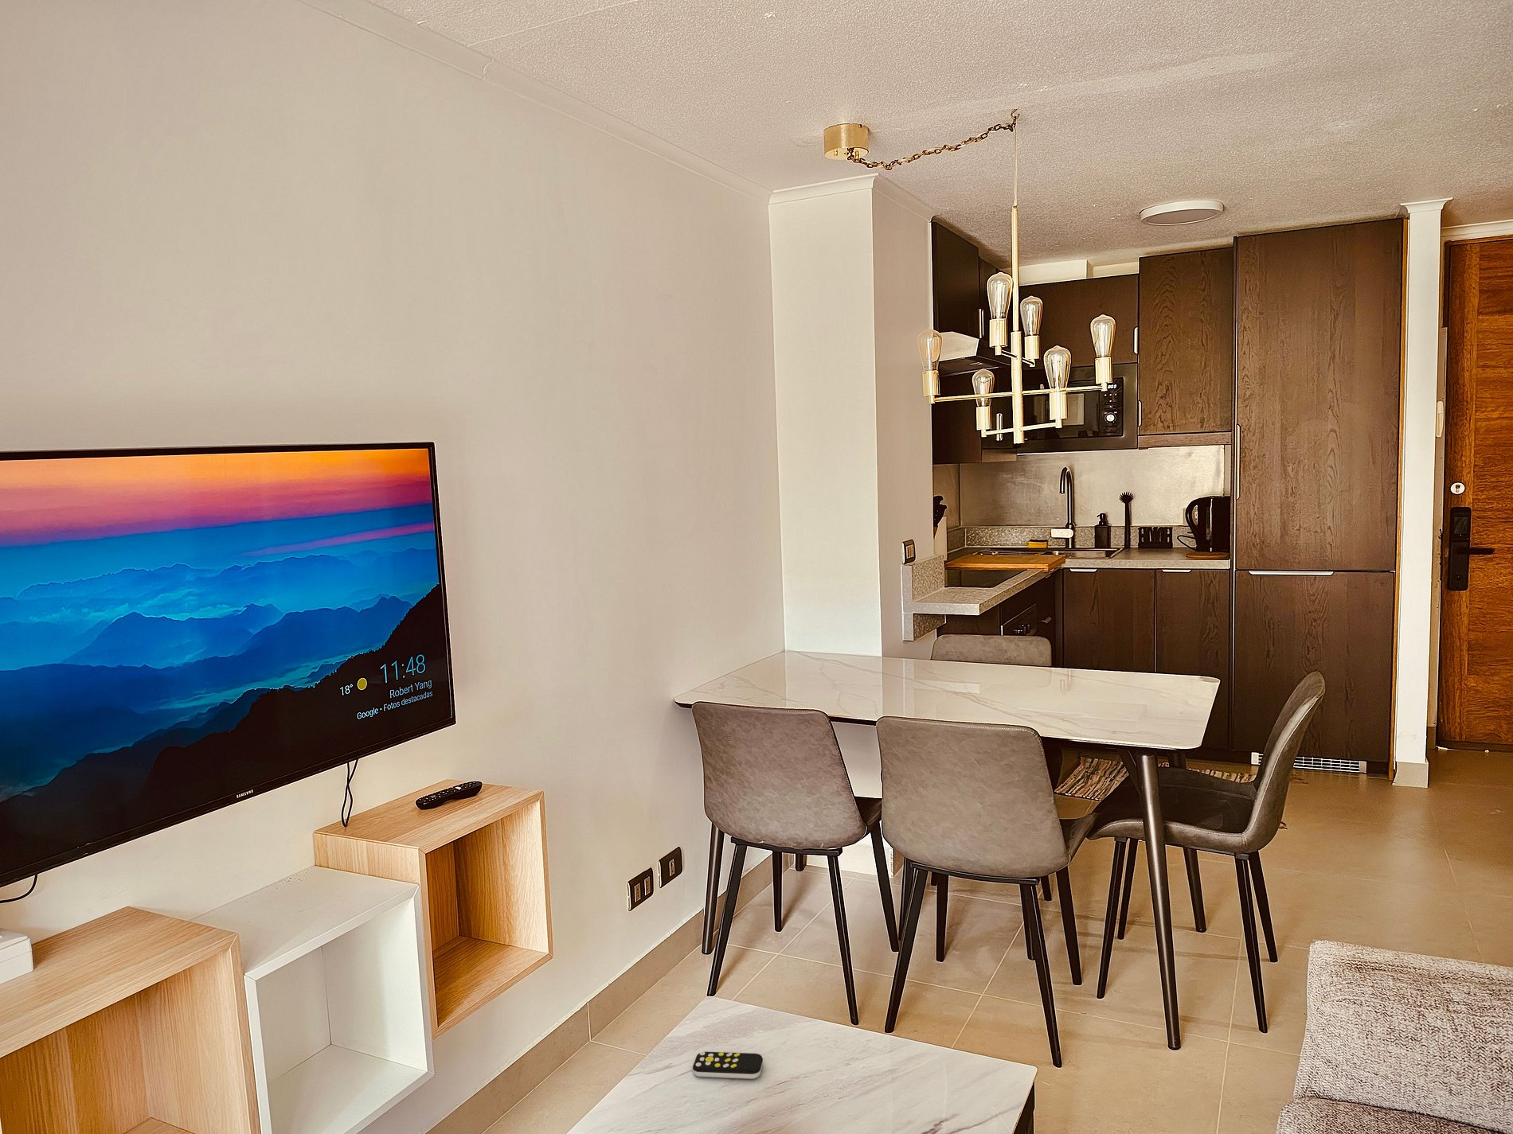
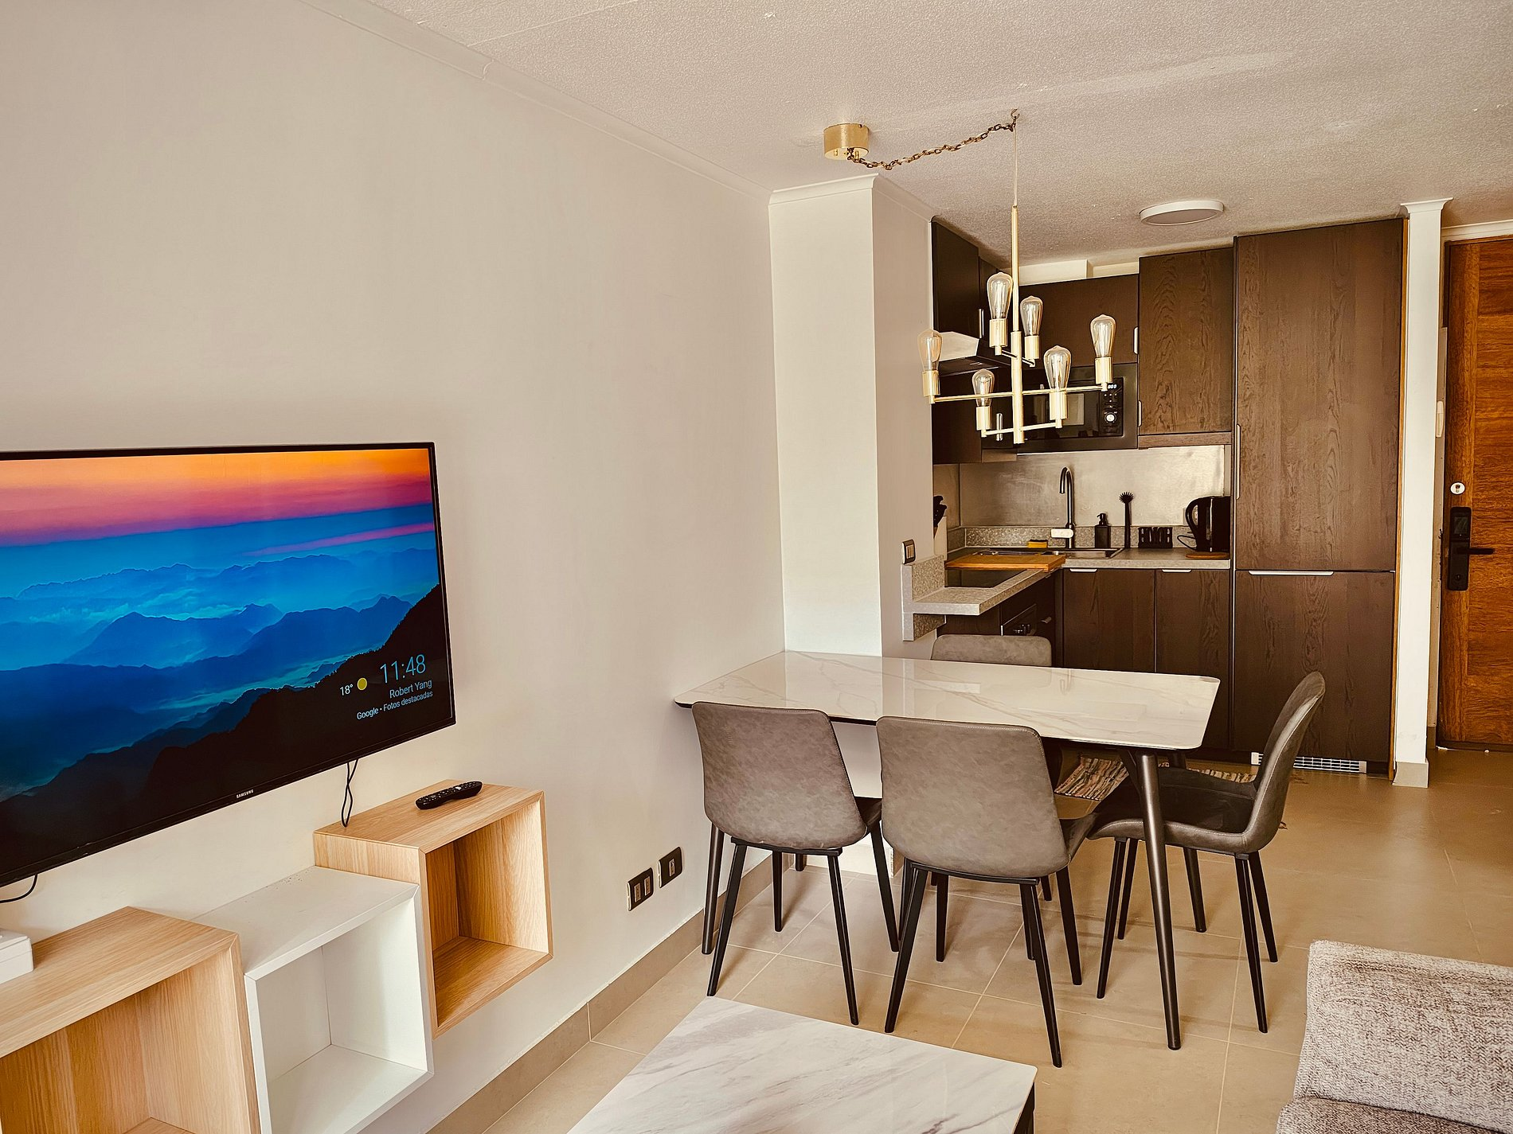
- remote control [692,1052,764,1080]
